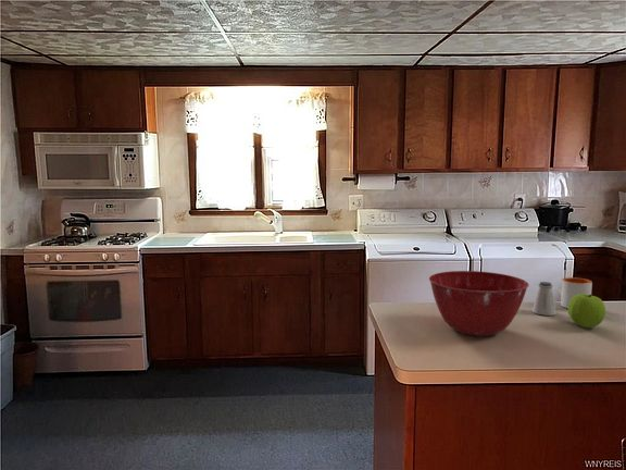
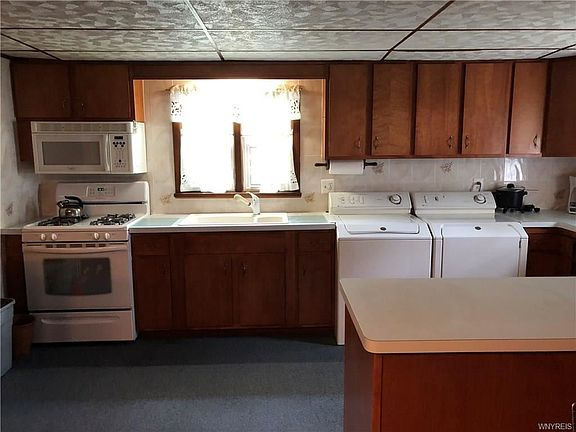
- apple [567,294,606,329]
- mixing bowl [428,270,530,337]
- mug [558,276,593,309]
- saltshaker [531,281,558,317]
